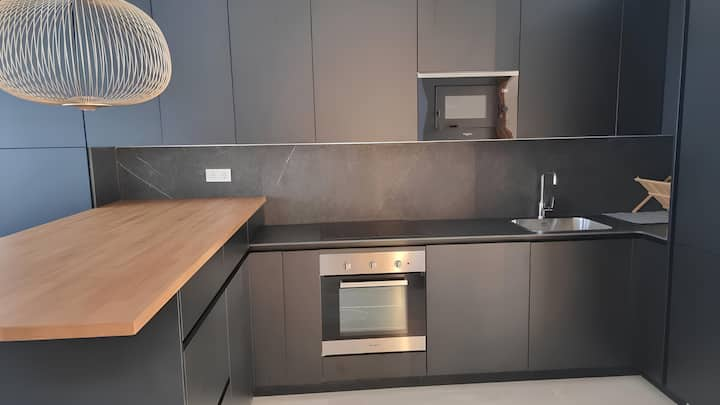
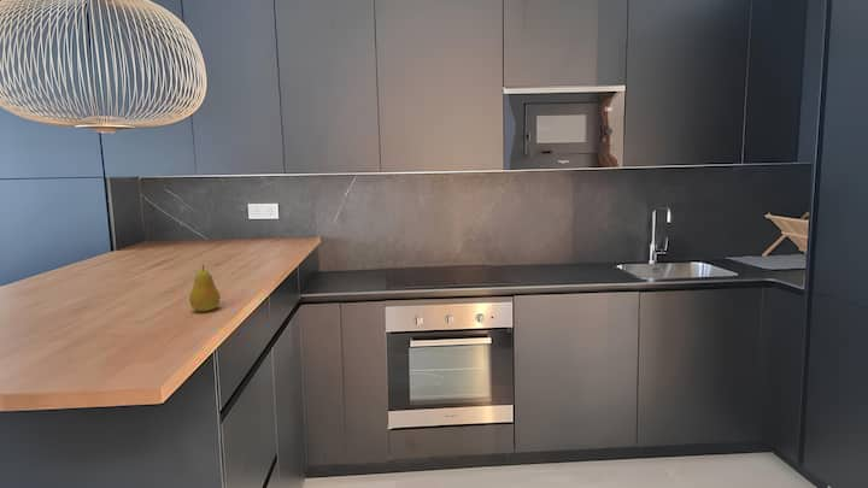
+ fruit [188,264,221,312]
